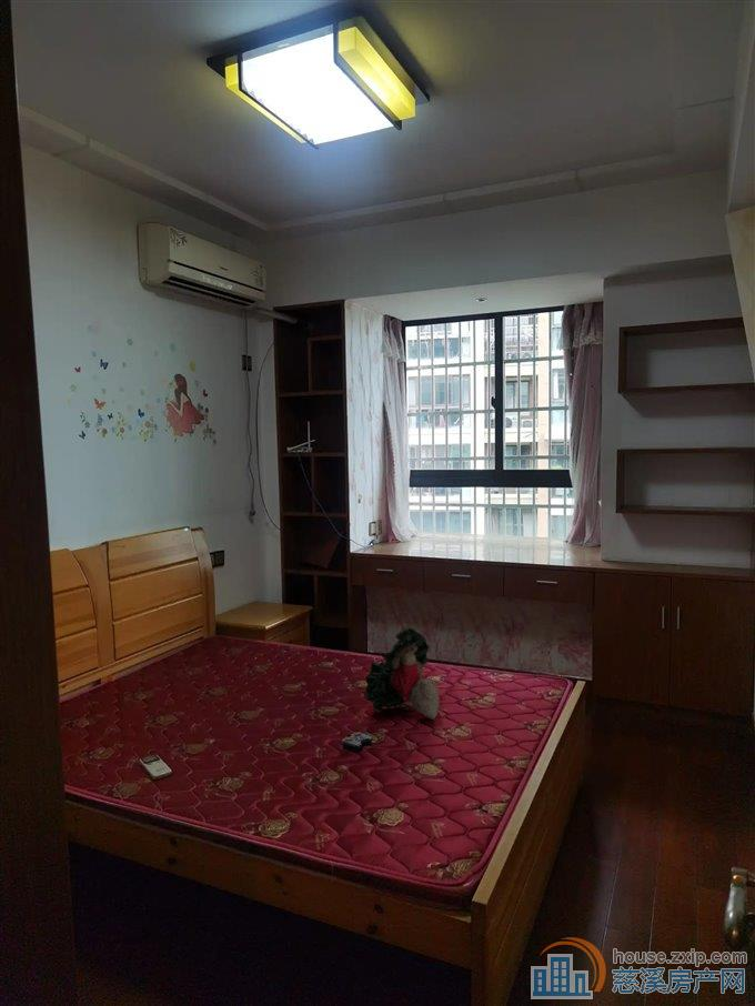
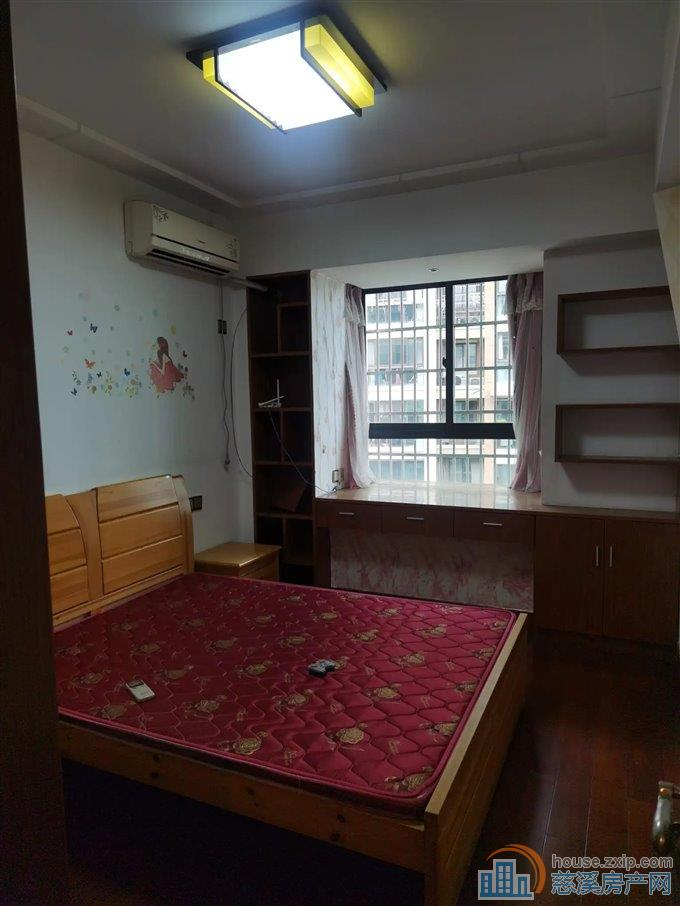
- teddy bear [363,627,441,721]
